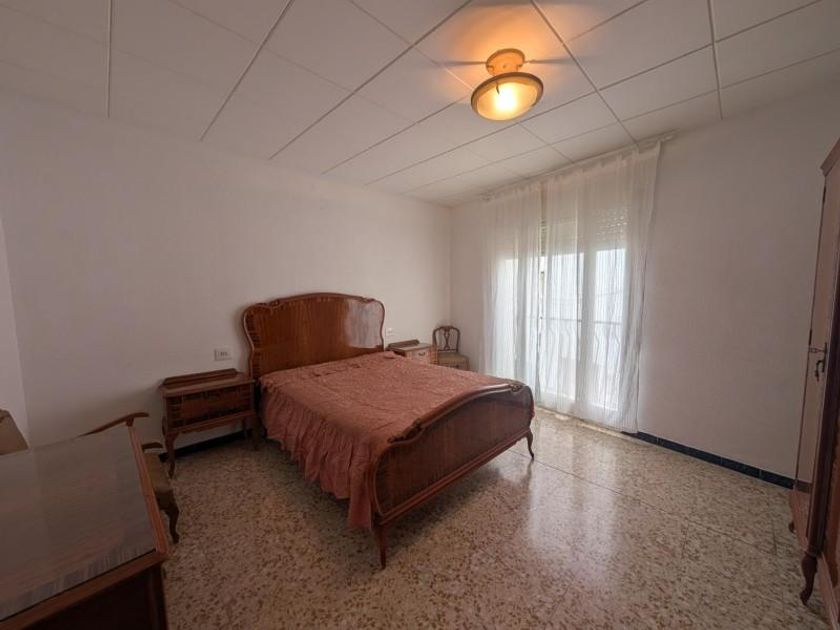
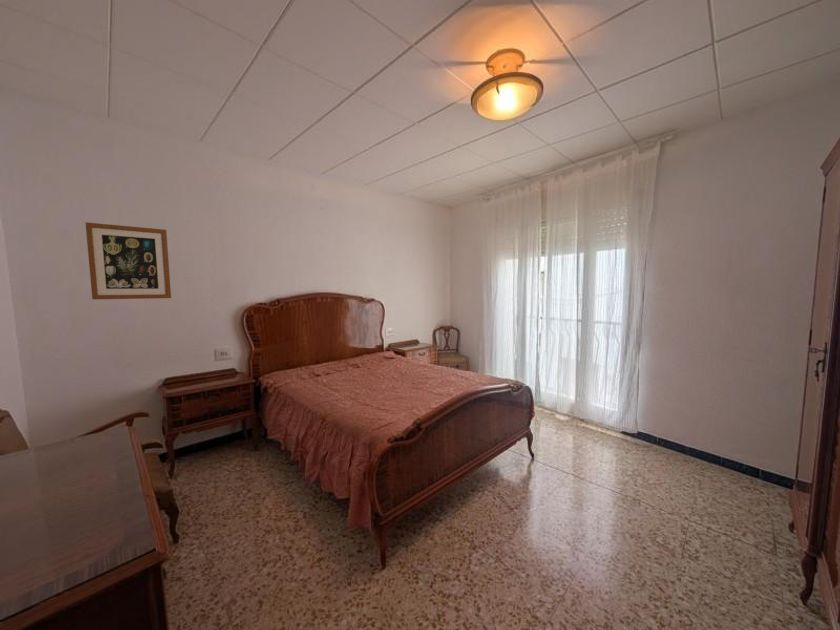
+ wall art [85,221,172,300]
